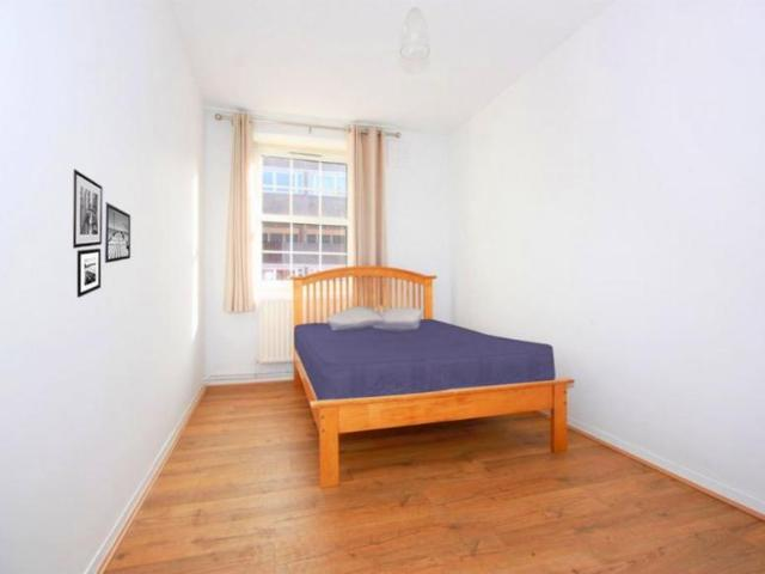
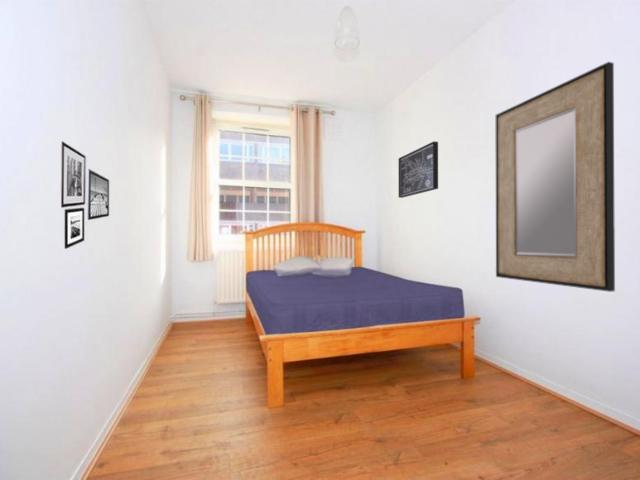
+ wall art [398,140,439,199]
+ home mirror [495,61,616,293]
